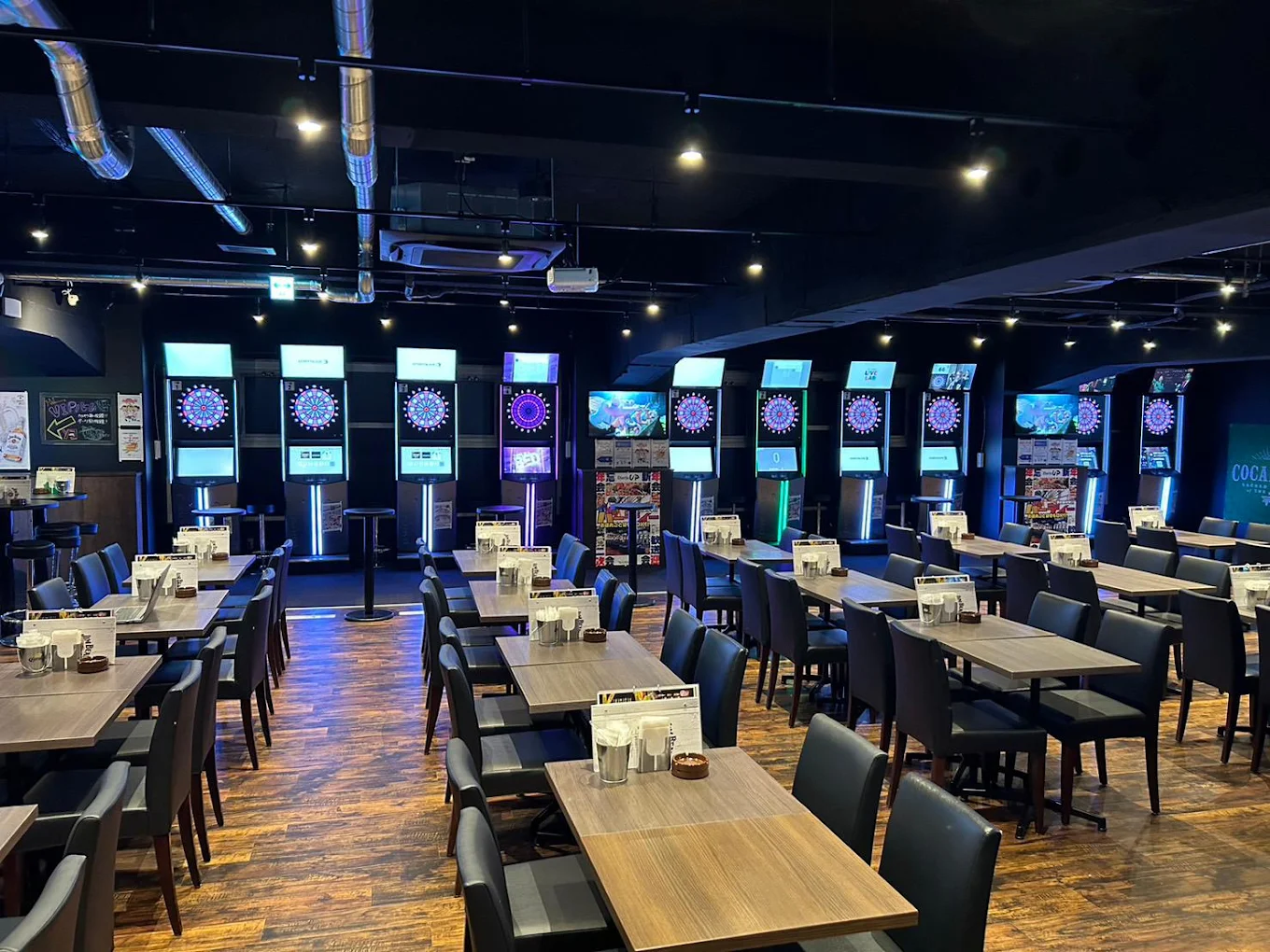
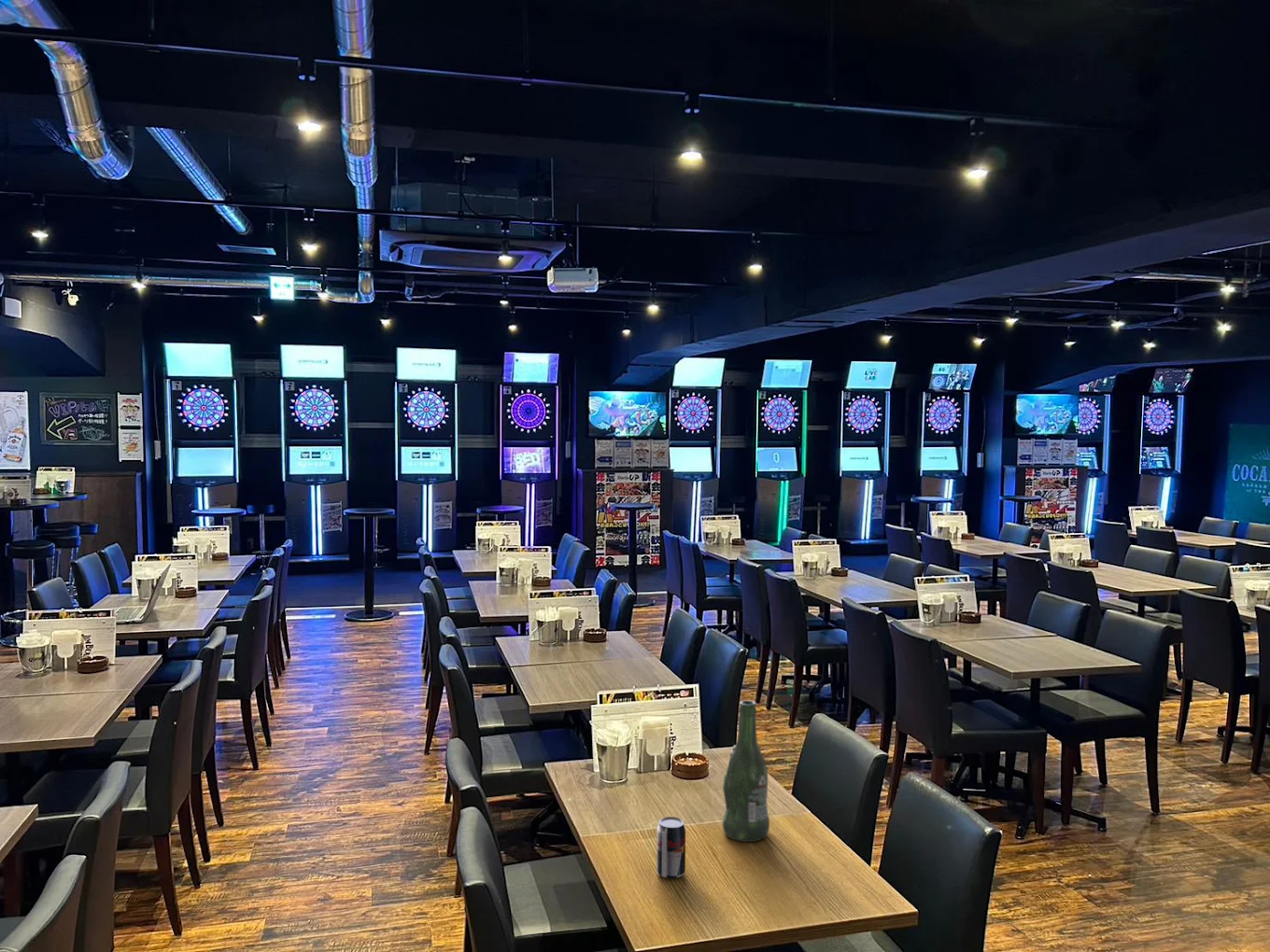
+ beverage can [656,816,686,879]
+ beer bottle [722,700,770,843]
